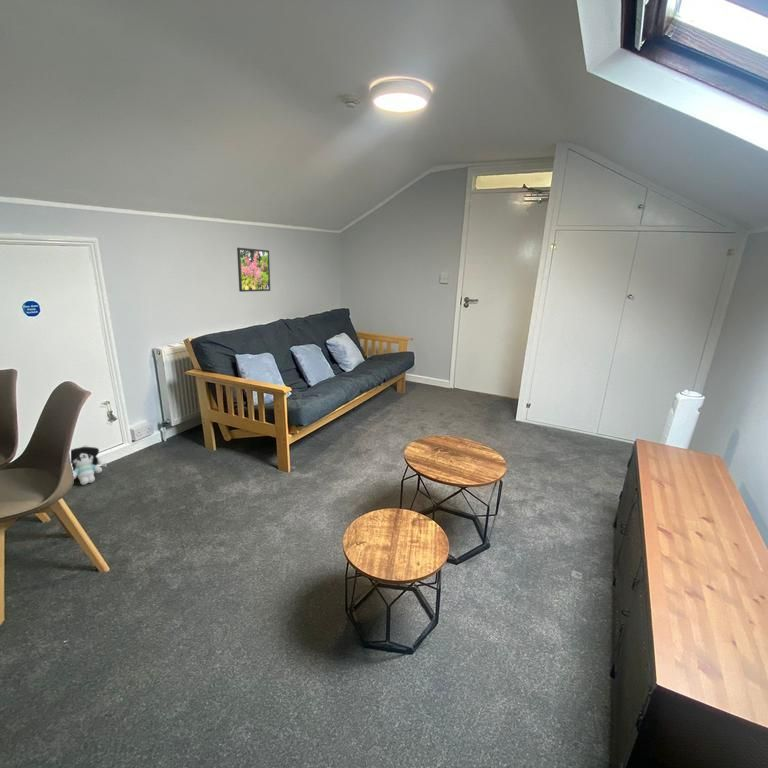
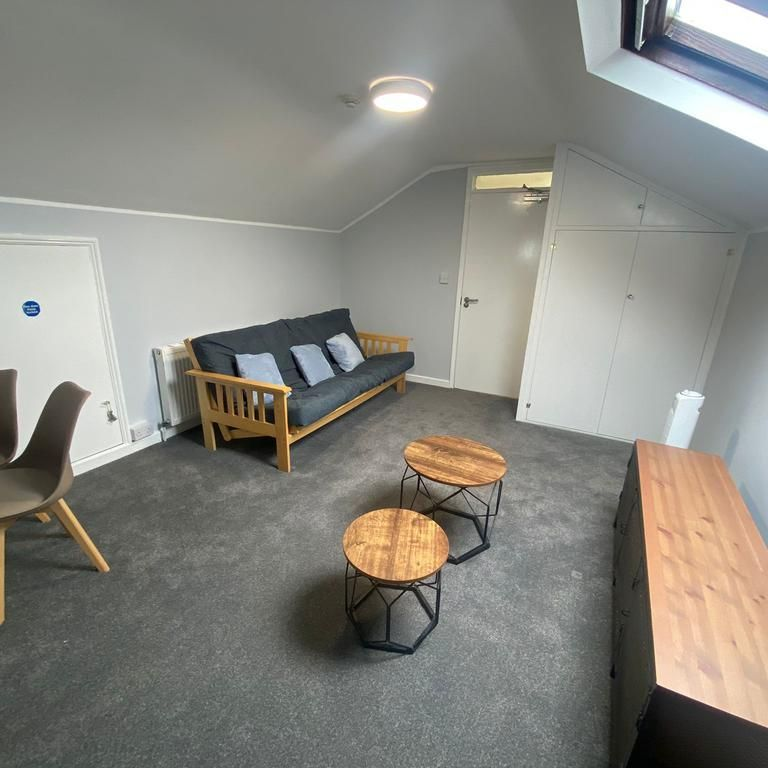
- plush toy [70,444,108,486]
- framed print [236,247,271,293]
